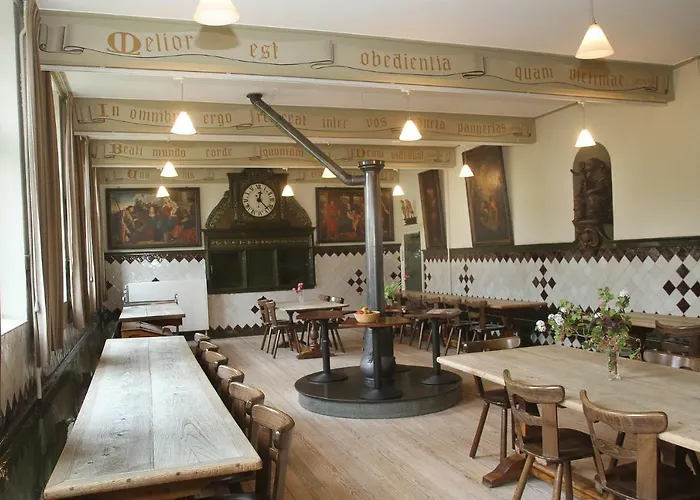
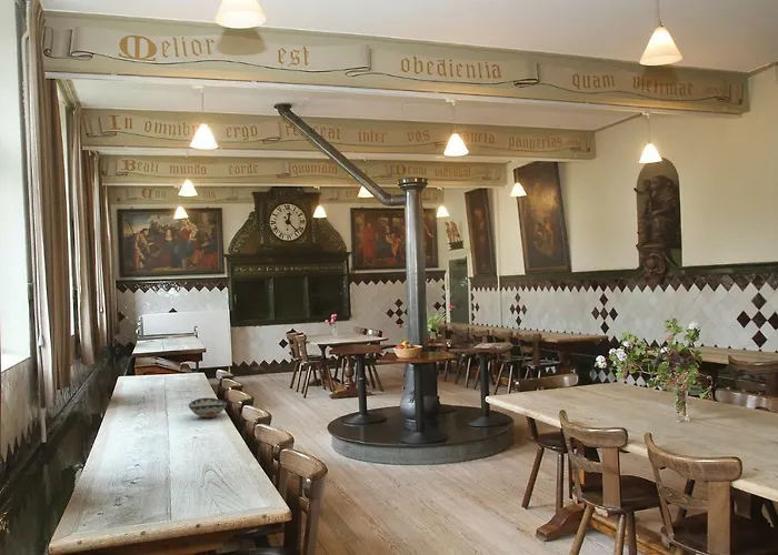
+ decorative bowl [188,396,228,420]
